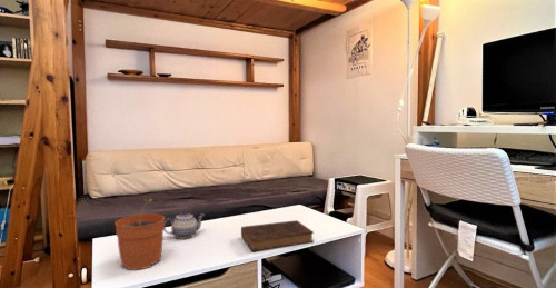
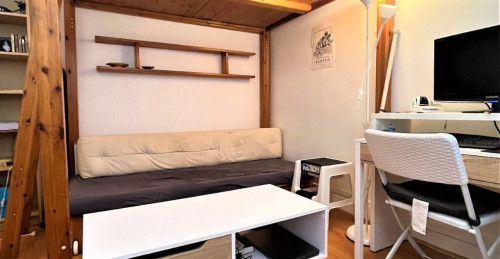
- book [240,219,315,252]
- teapot [163,210,206,239]
- plant pot [113,198,166,271]
